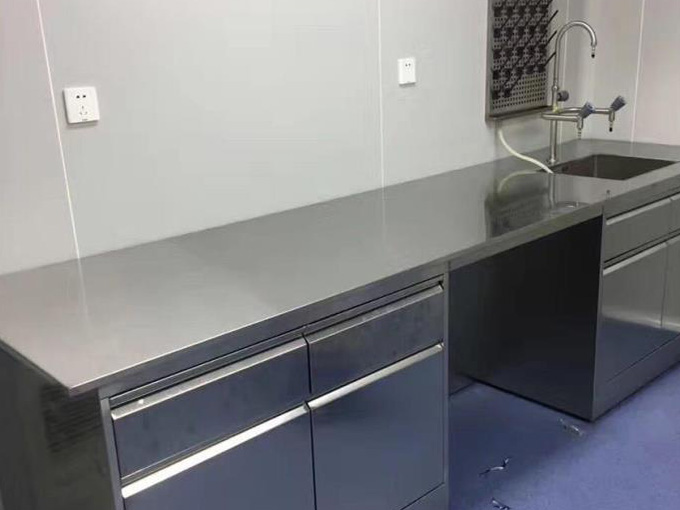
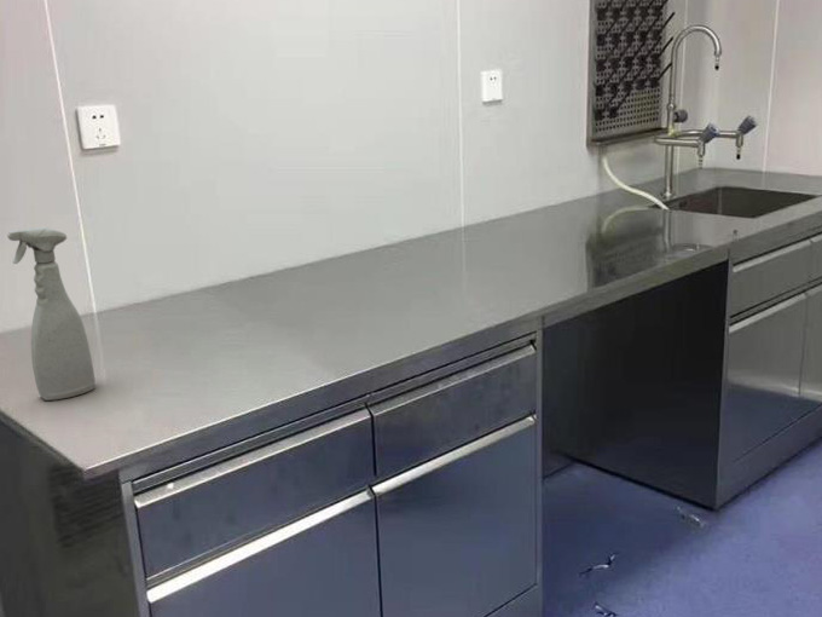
+ spray bottle [6,226,97,402]
